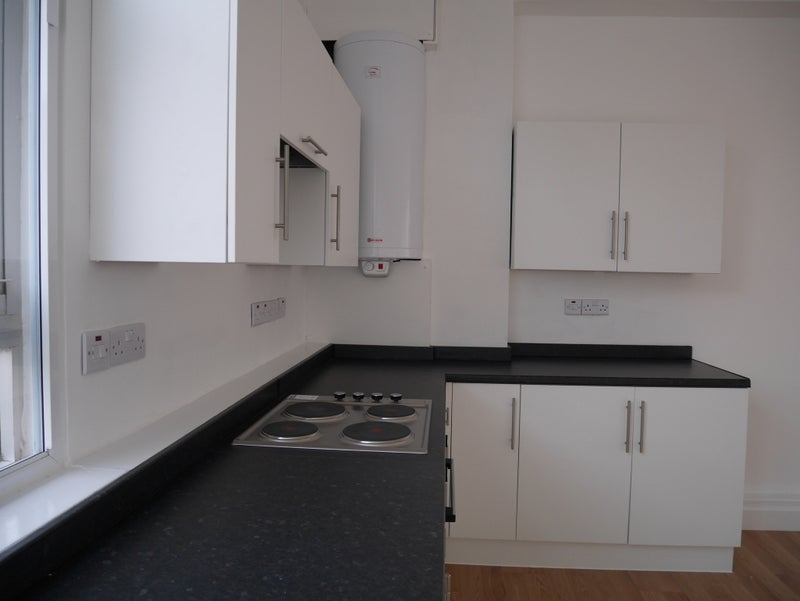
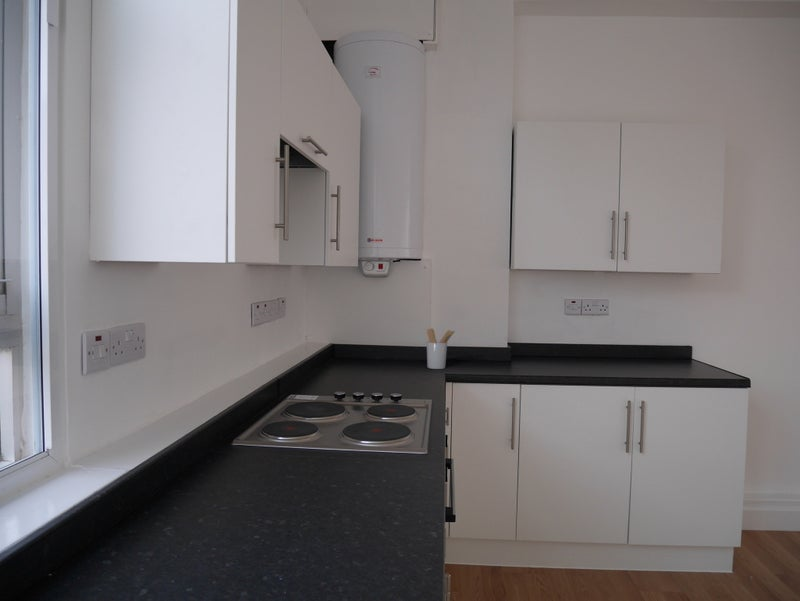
+ utensil holder [426,327,456,370]
